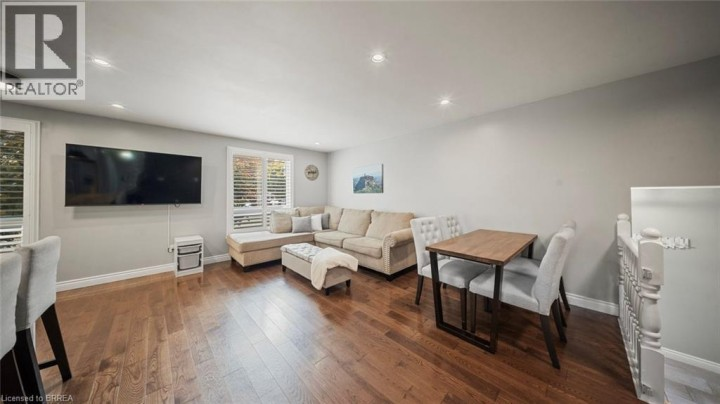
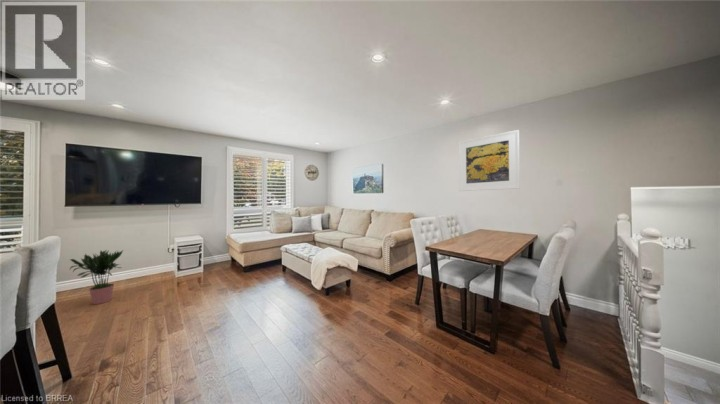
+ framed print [457,129,521,192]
+ potted plant [68,249,124,305]
